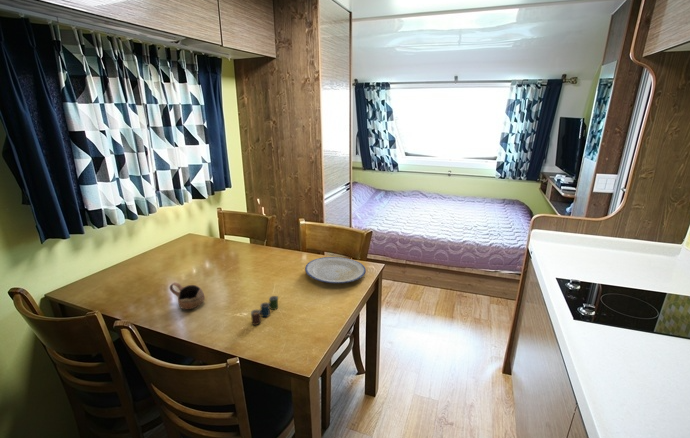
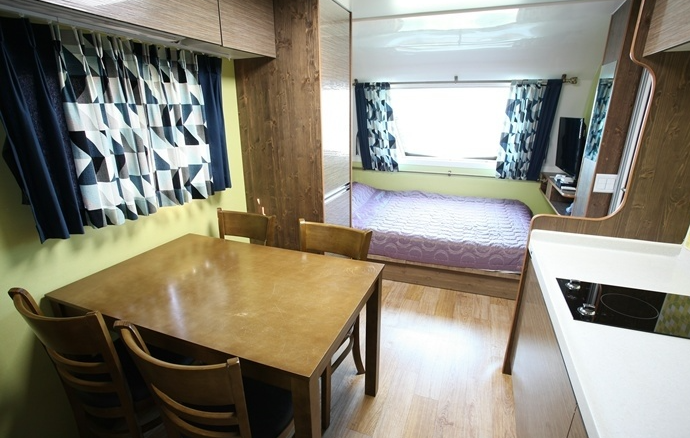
- cup [250,295,279,326]
- plate [304,256,367,284]
- cup [169,282,206,310]
